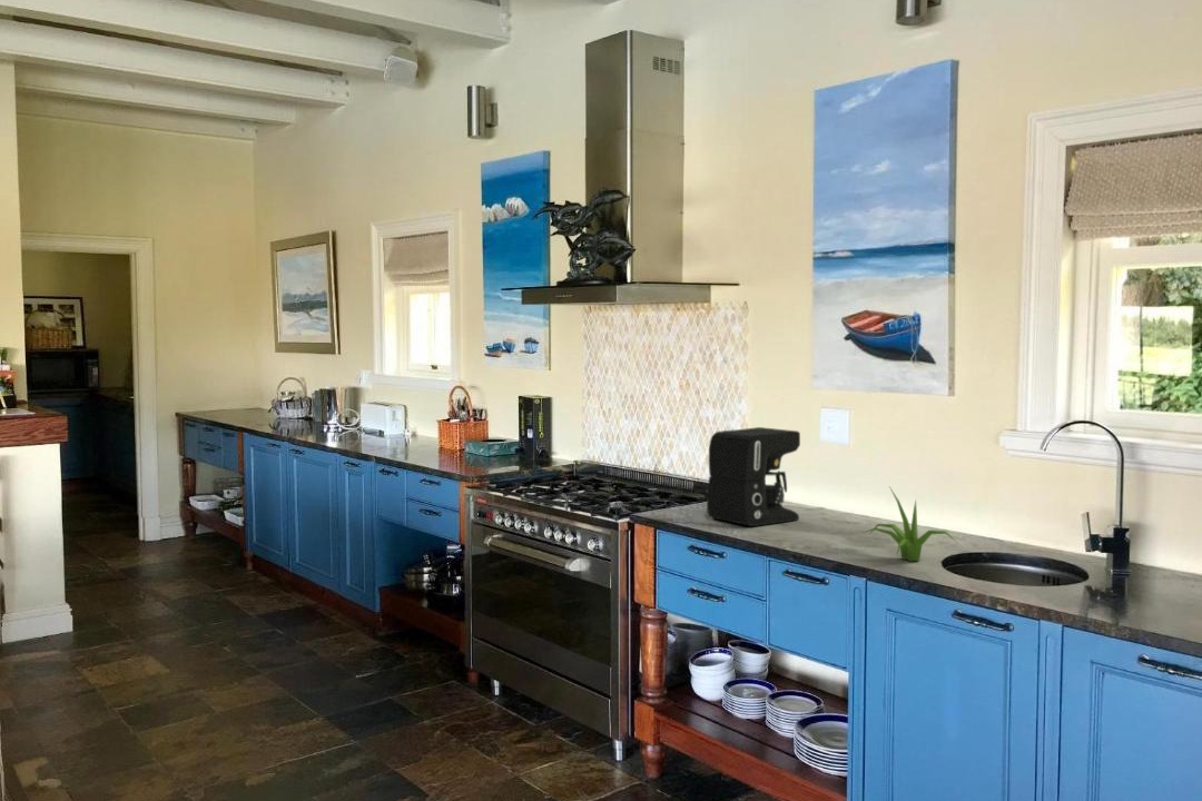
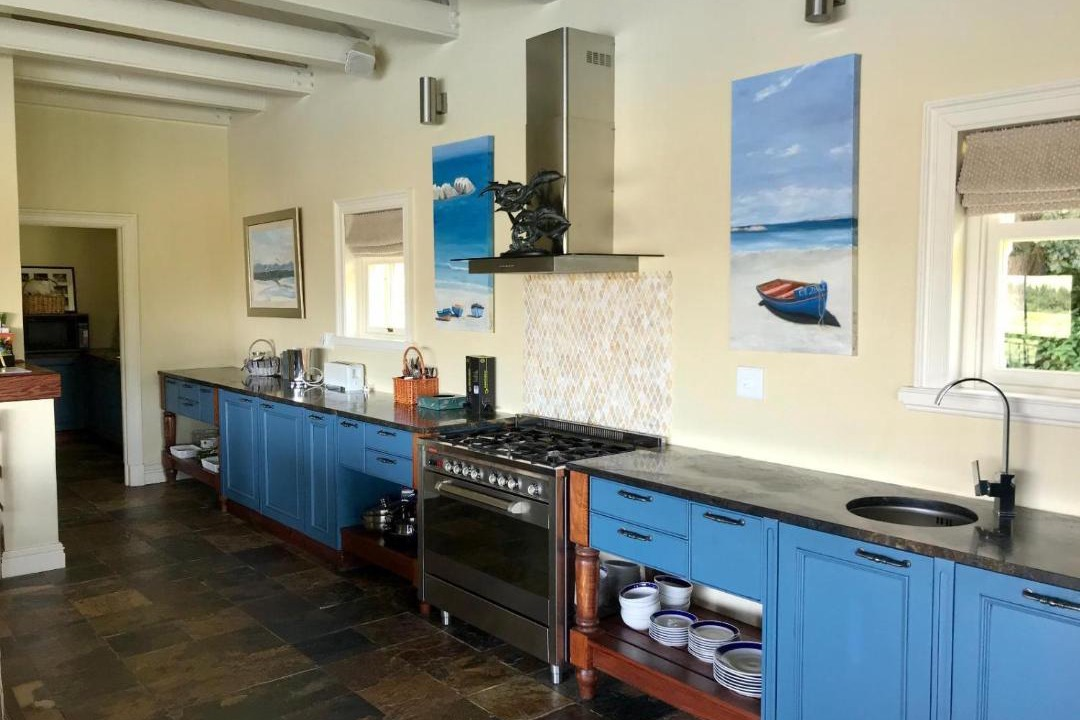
- plant [861,487,957,563]
- coffee maker [706,426,801,527]
